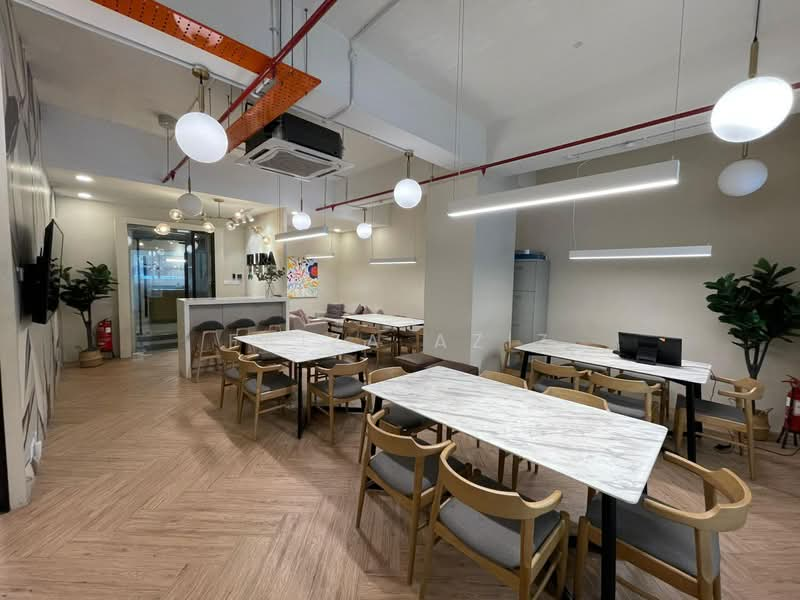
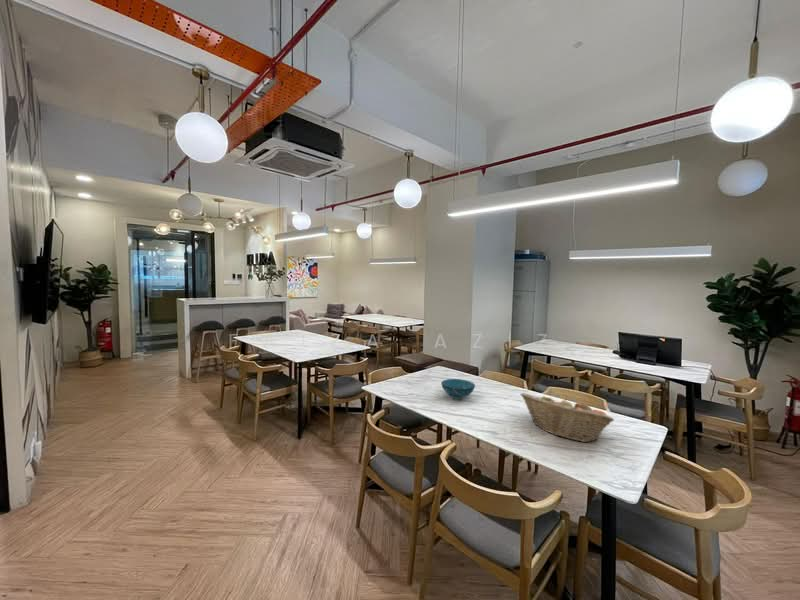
+ fruit basket [520,392,615,443]
+ decorative bowl [440,378,476,400]
